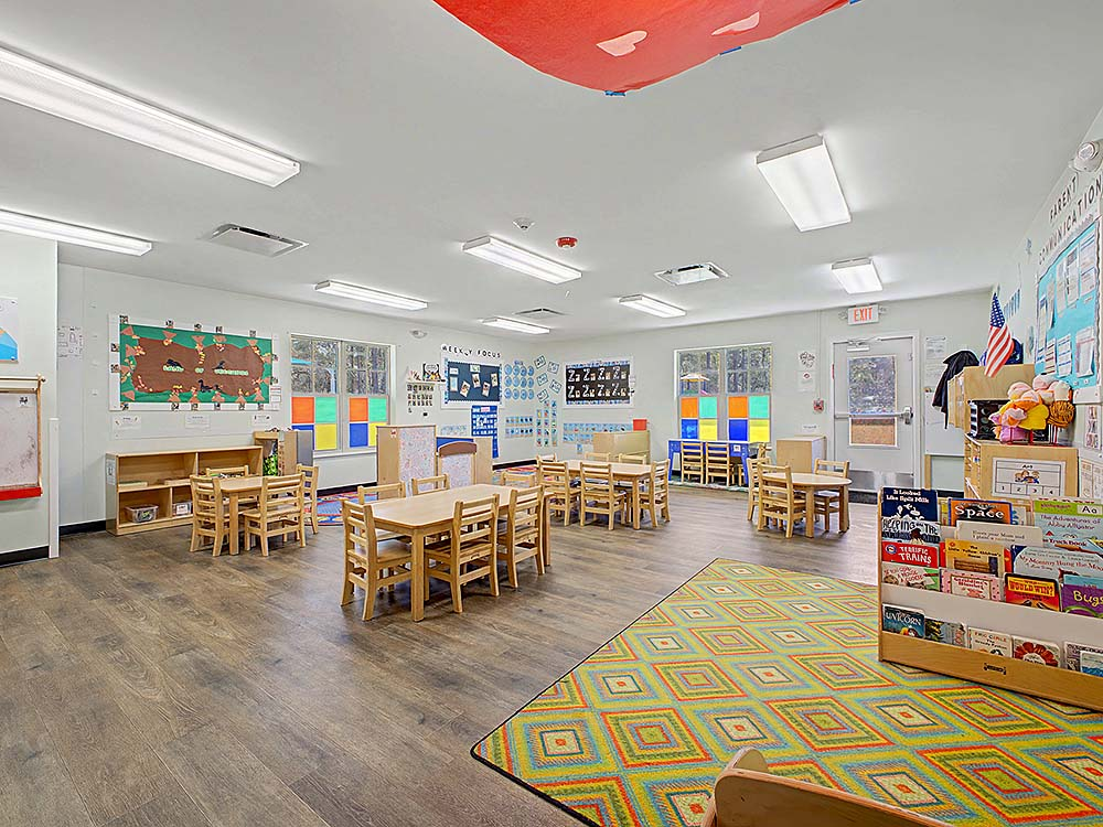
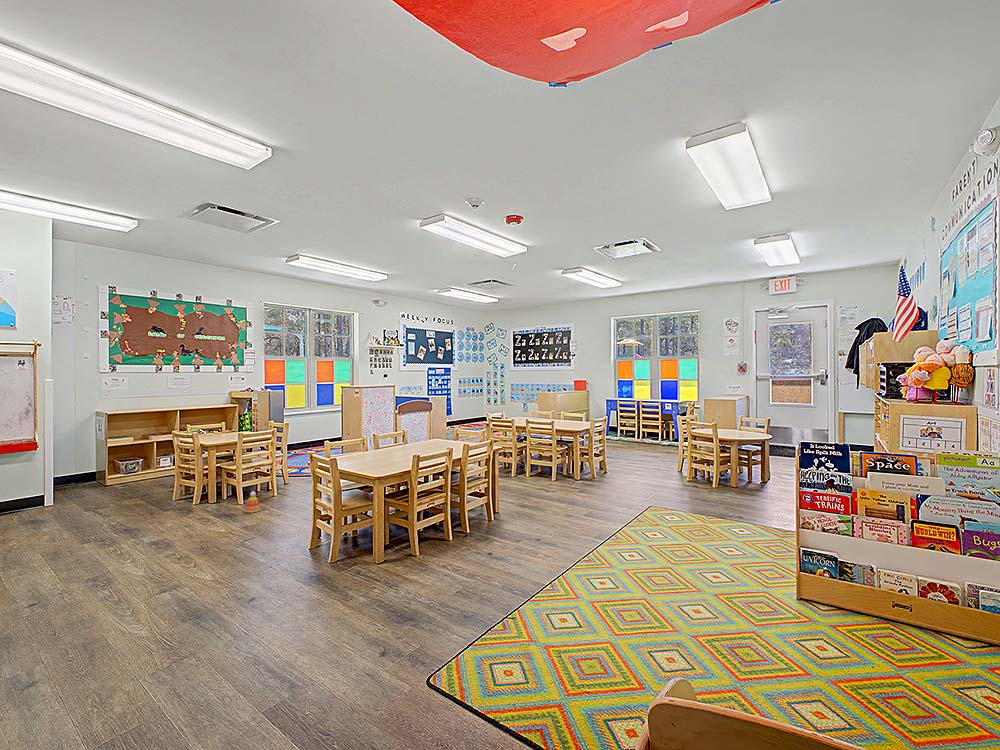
+ stacking toy [243,491,262,514]
